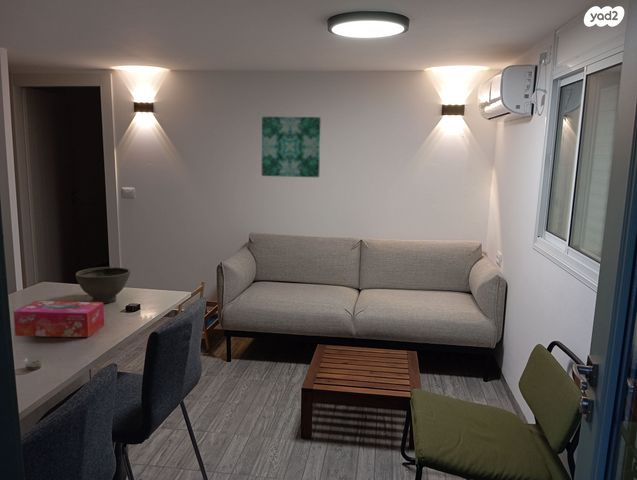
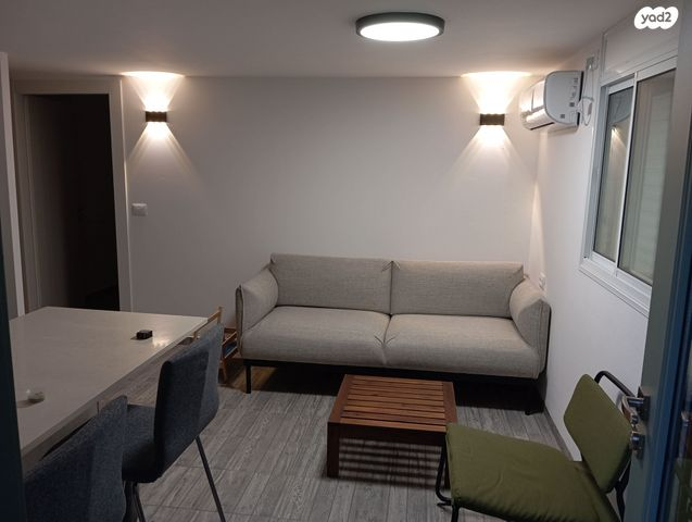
- bowl [74,266,131,304]
- tissue box [13,300,105,338]
- wall art [261,116,322,178]
